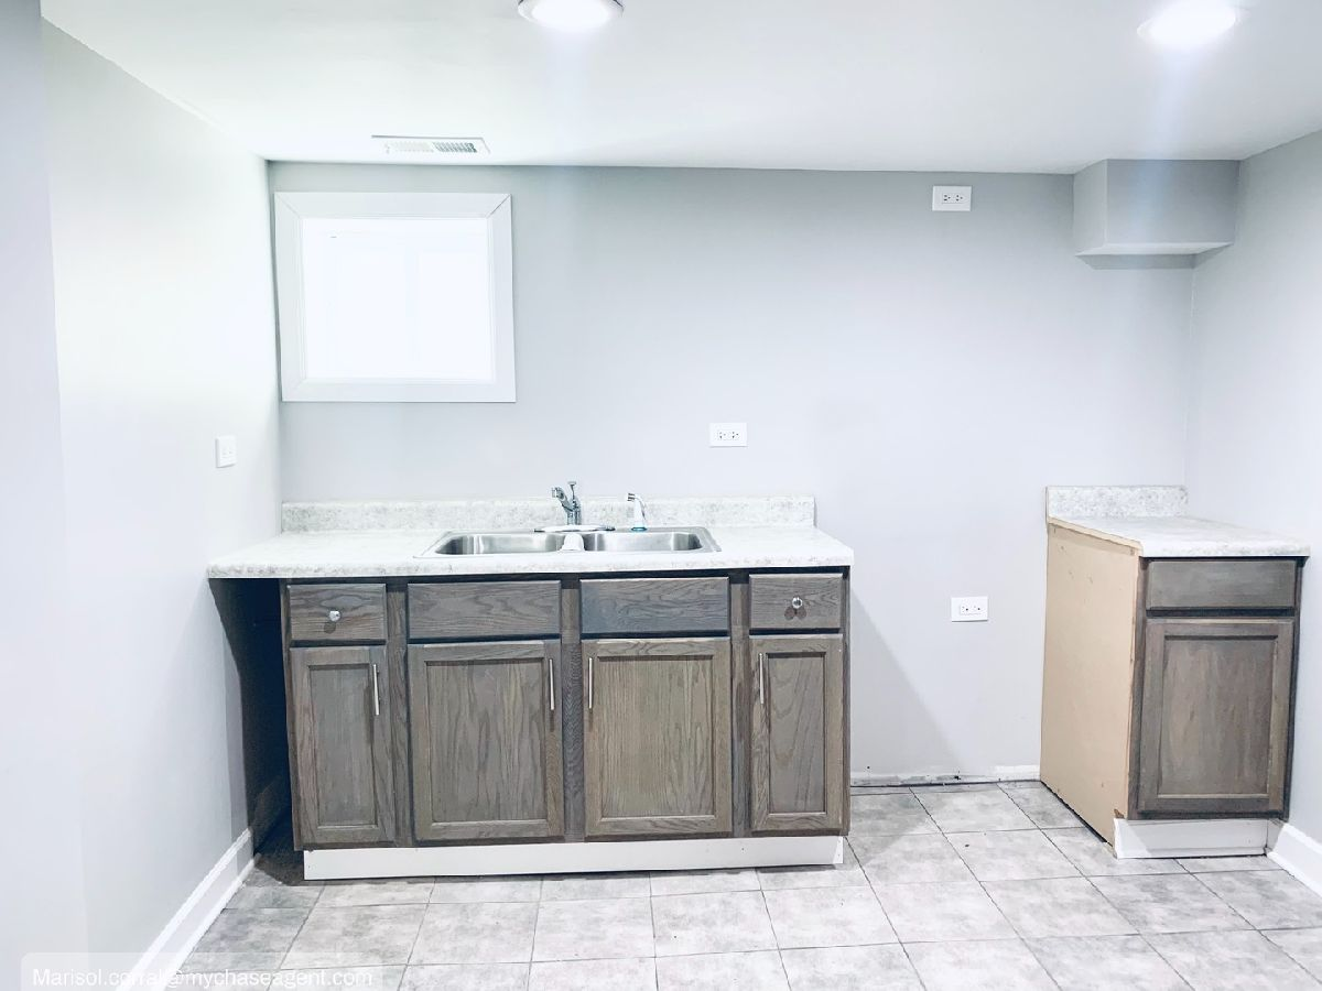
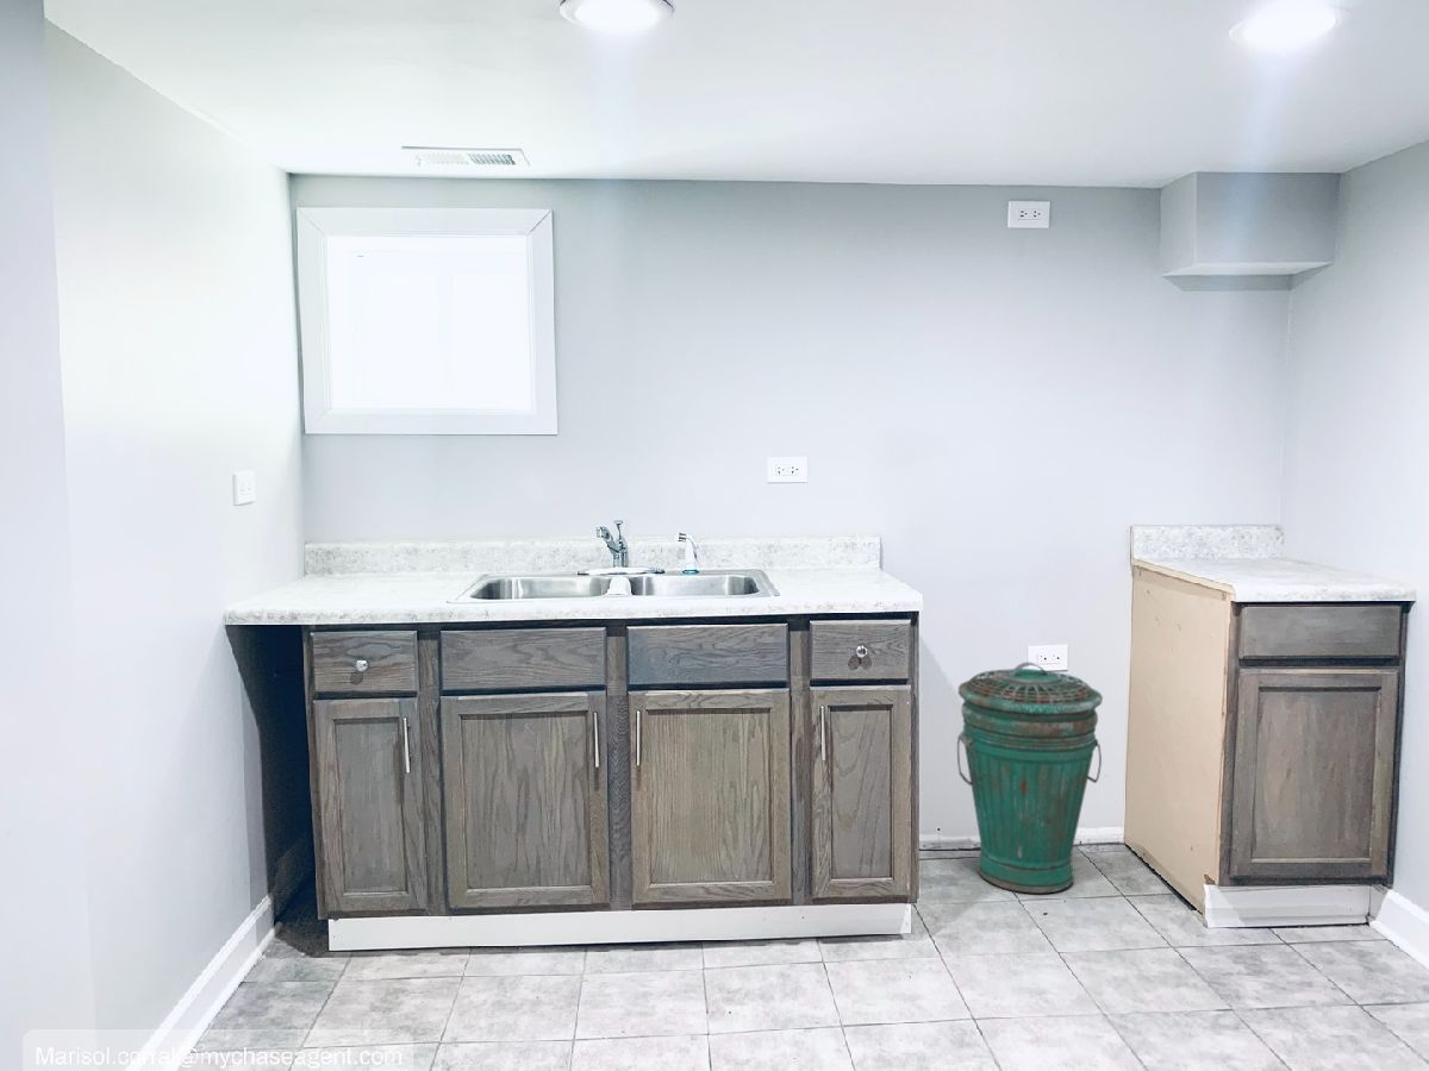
+ trash can [956,662,1104,895]
